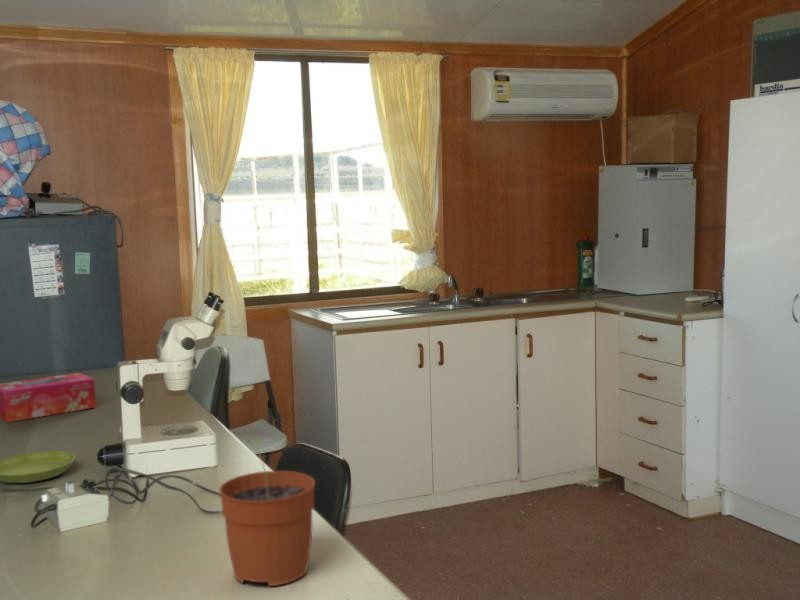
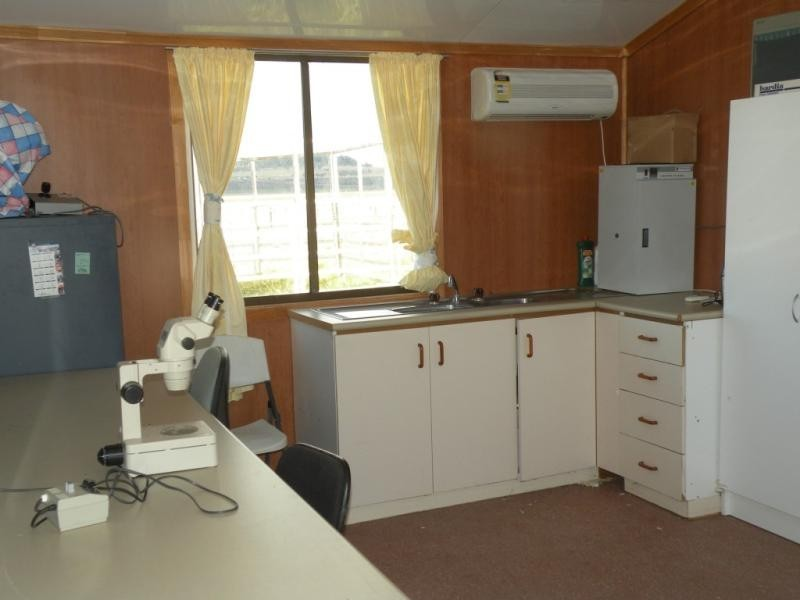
- plant pot [218,436,316,588]
- tissue box [0,372,97,423]
- saucer [0,450,76,484]
